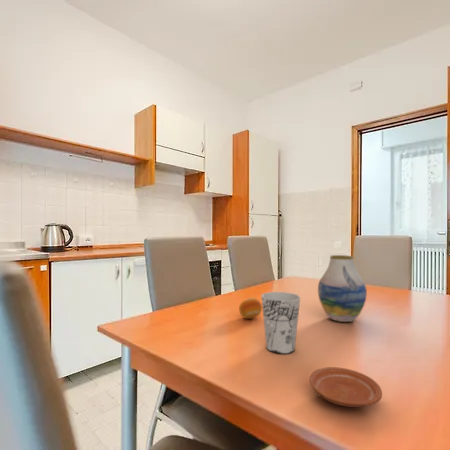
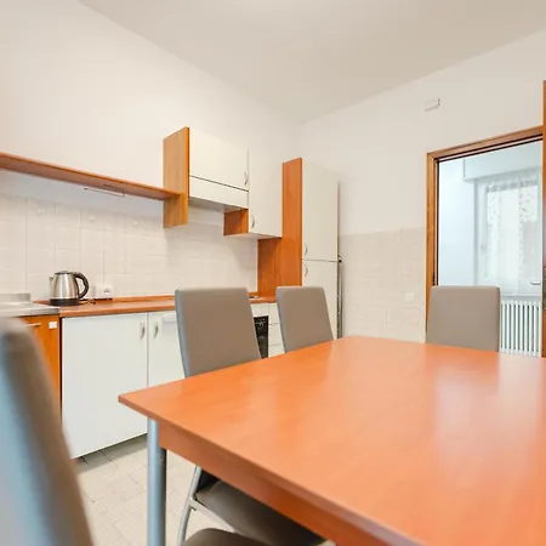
- cup [260,291,301,355]
- vase [317,254,368,323]
- plate [309,366,383,408]
- fruit [238,297,263,320]
